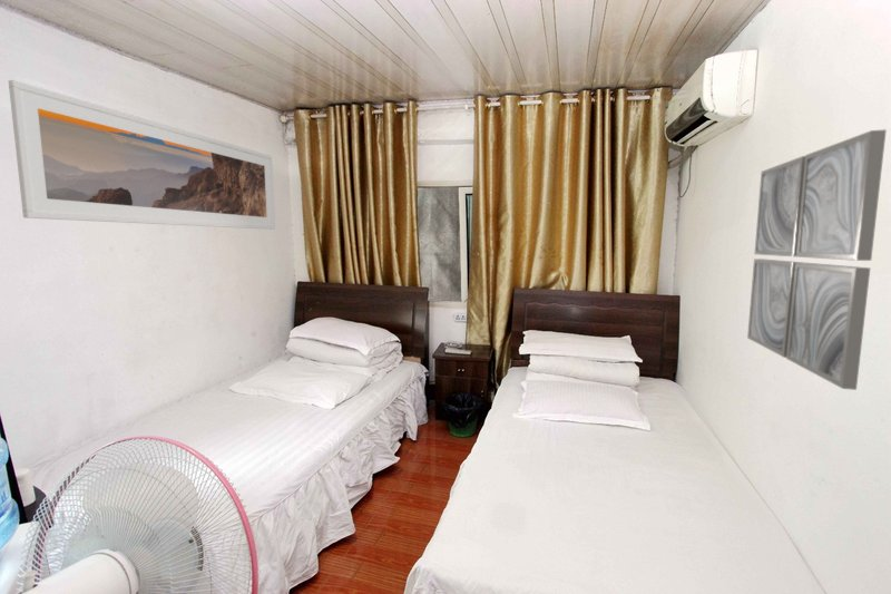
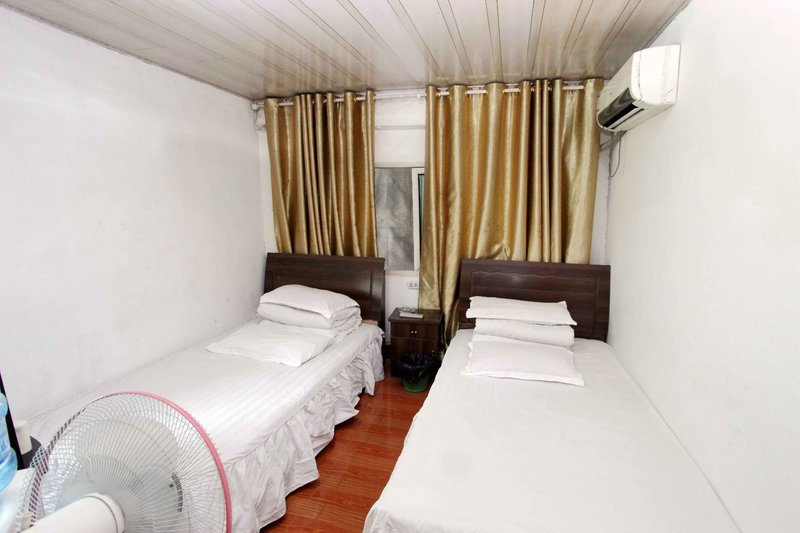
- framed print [8,79,276,231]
- wall art [746,128,888,391]
